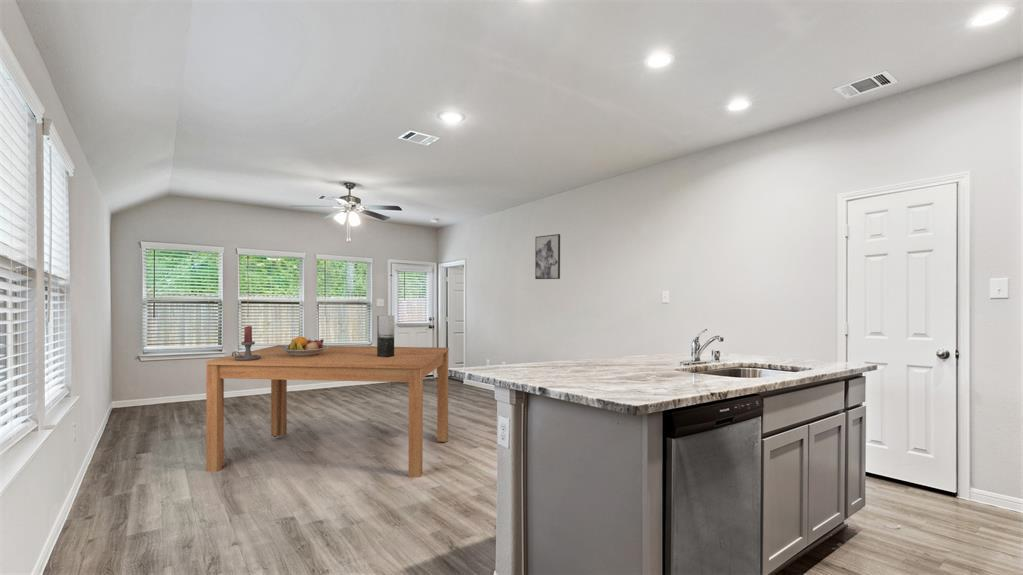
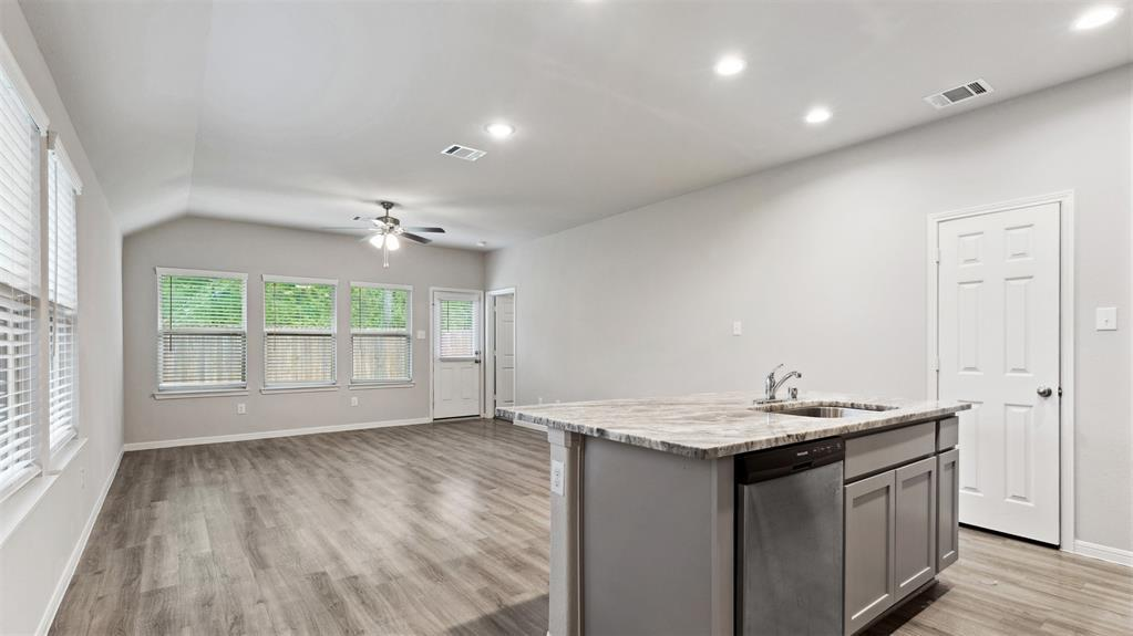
- fruit bowl [281,336,329,356]
- dining table [205,344,450,478]
- wall art [534,233,561,280]
- vase [376,314,395,357]
- candle holder [231,325,261,361]
